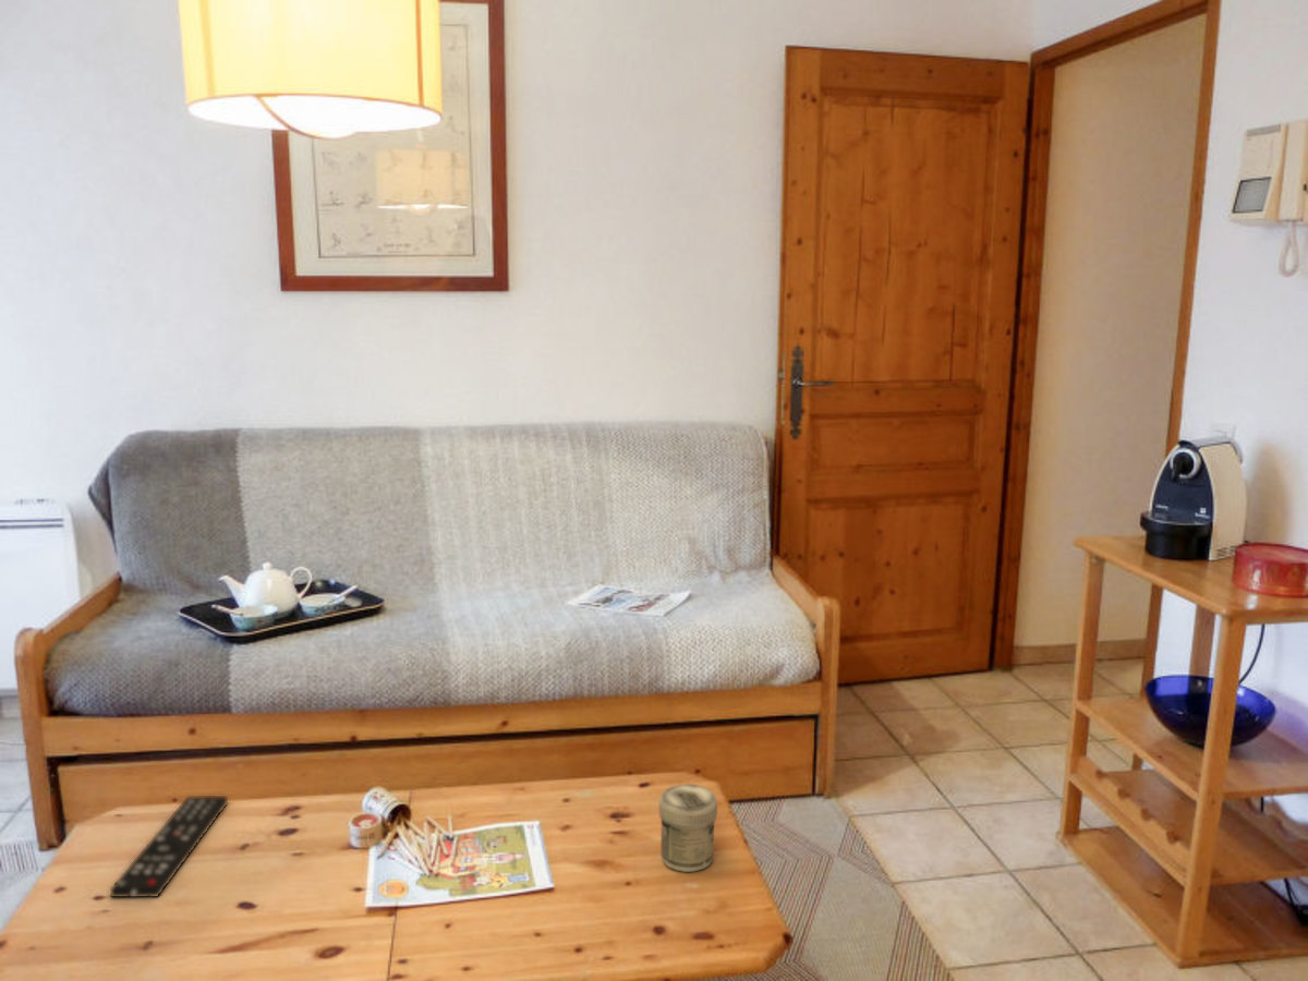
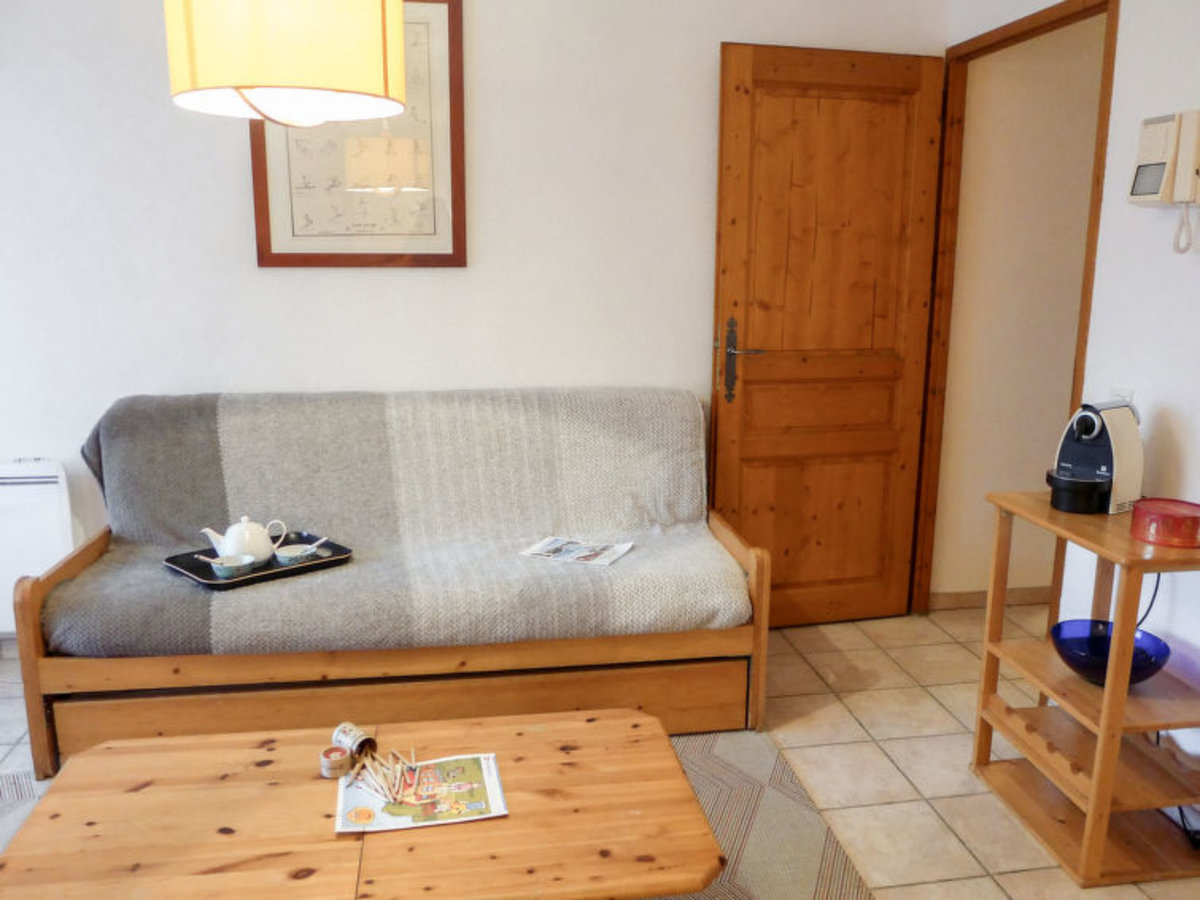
- jar [658,783,718,873]
- remote control [109,795,229,898]
